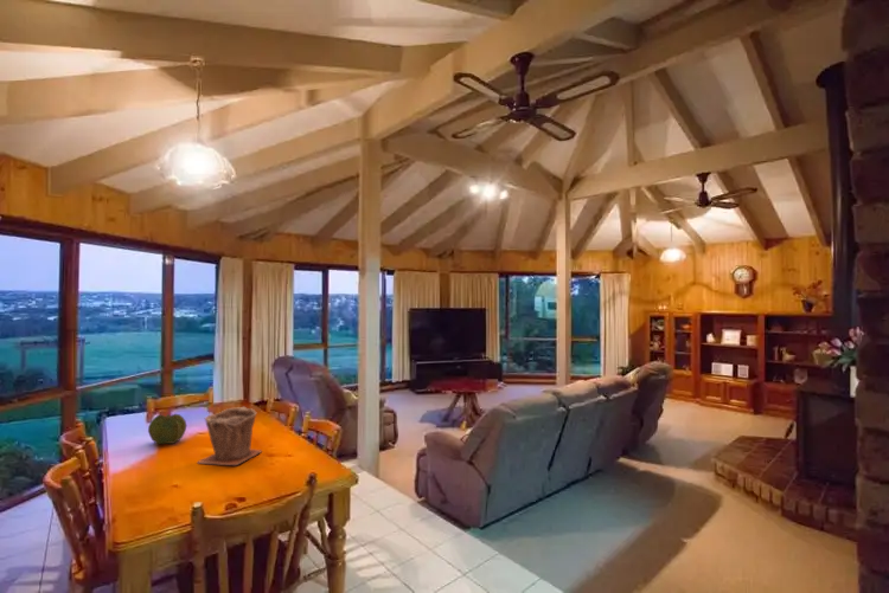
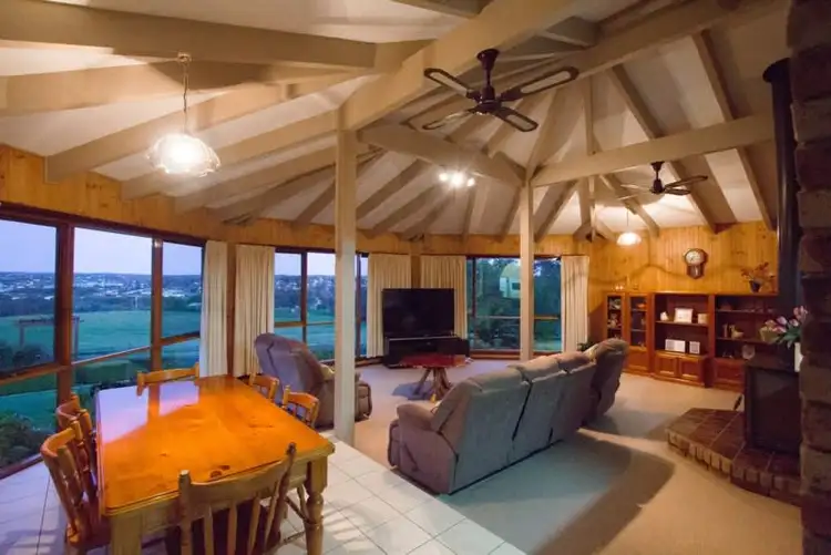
- plant pot [197,406,263,466]
- cabbage [147,413,187,445]
